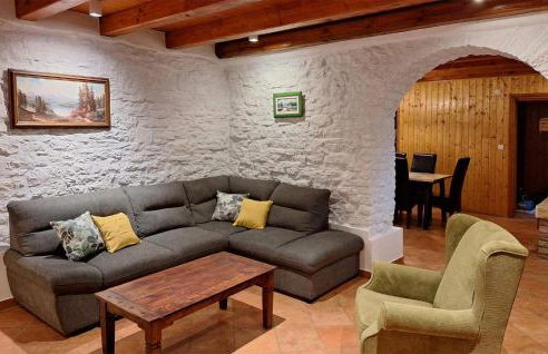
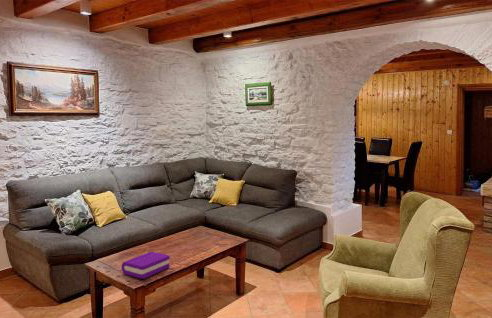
+ book [121,251,170,280]
